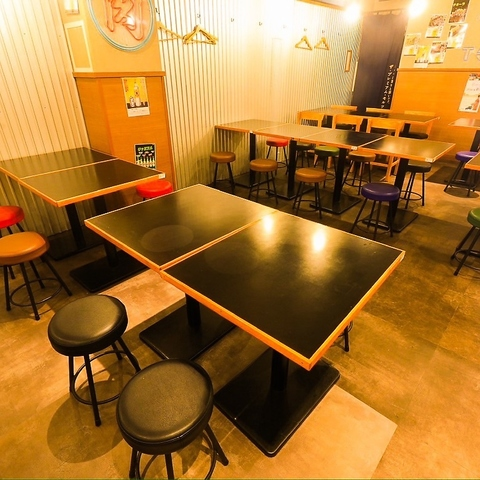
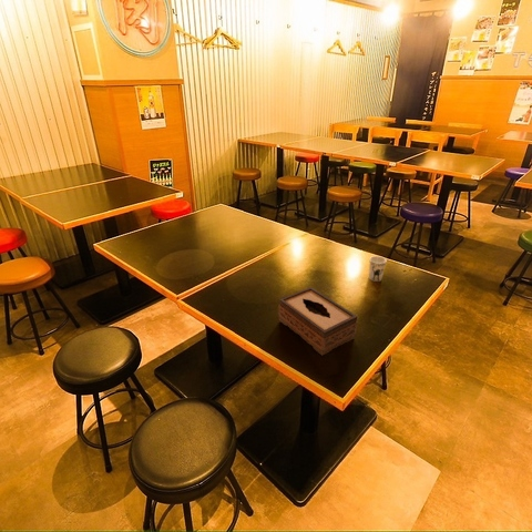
+ tissue box [277,286,358,357]
+ cup [368,255,388,283]
